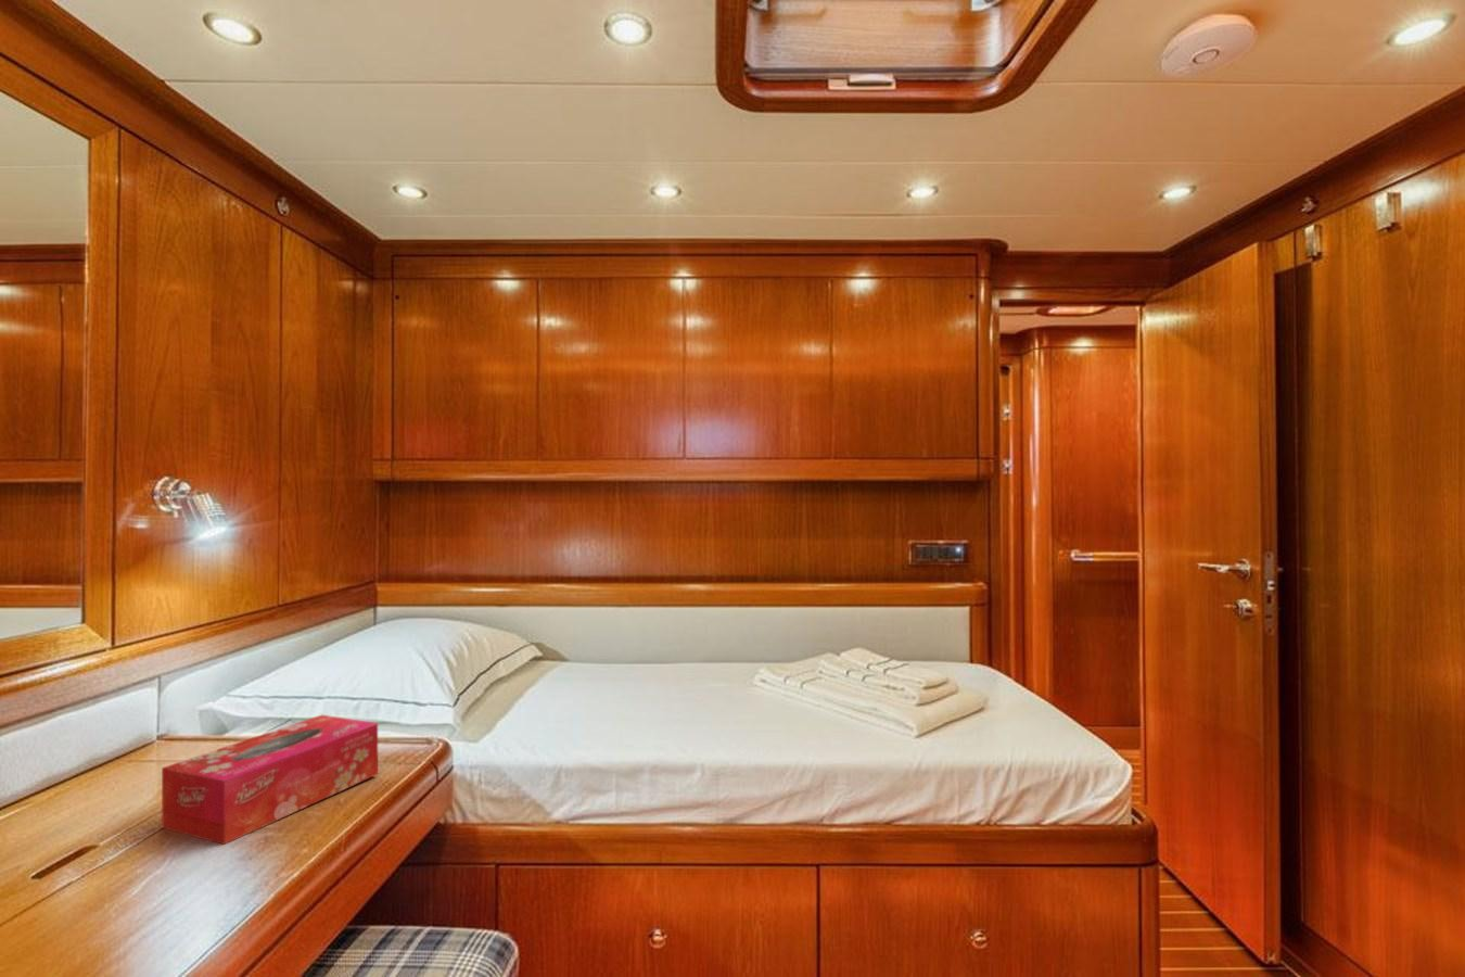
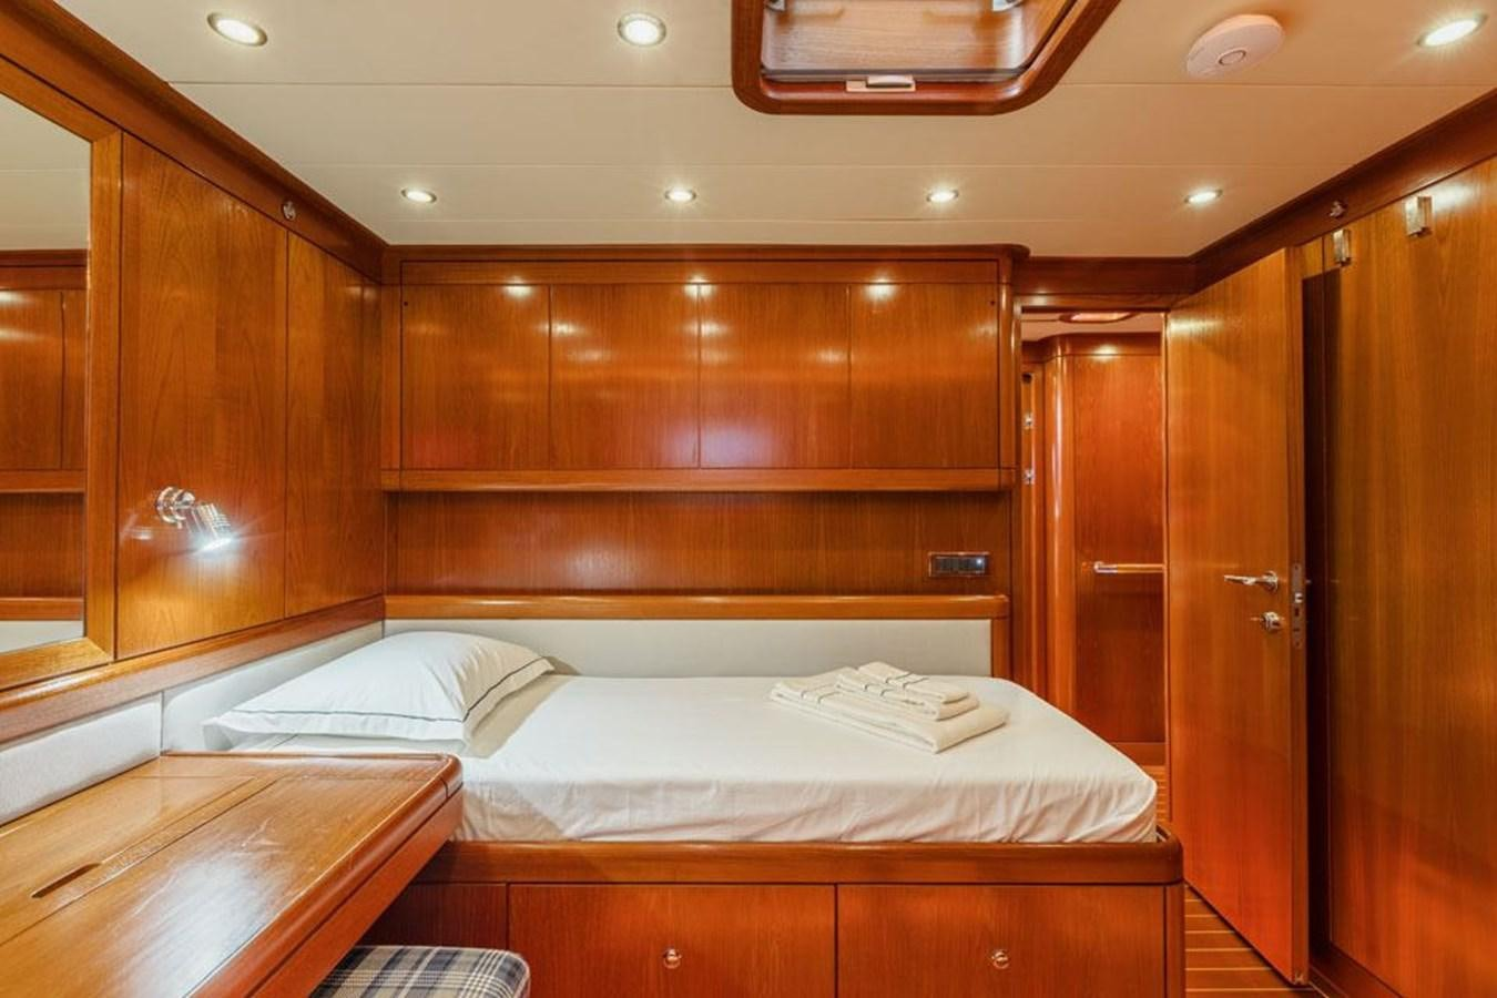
- tissue box [160,714,378,846]
